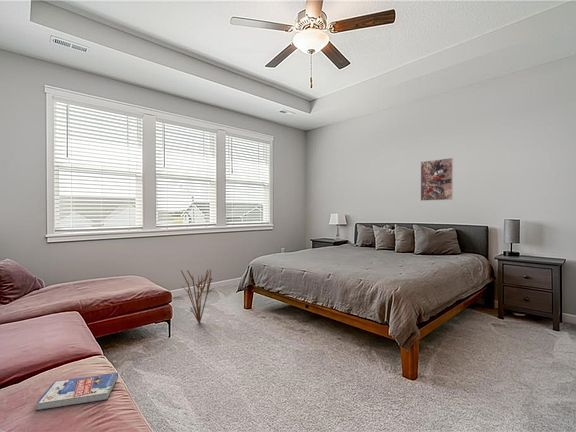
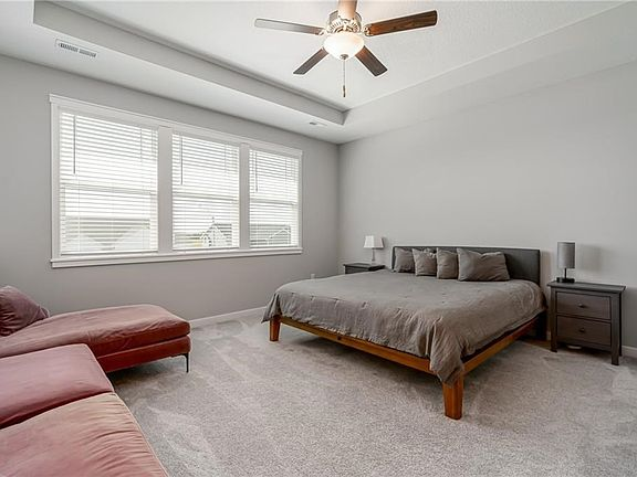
- decorative plant [180,268,215,324]
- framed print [420,157,454,202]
- book [35,372,119,412]
